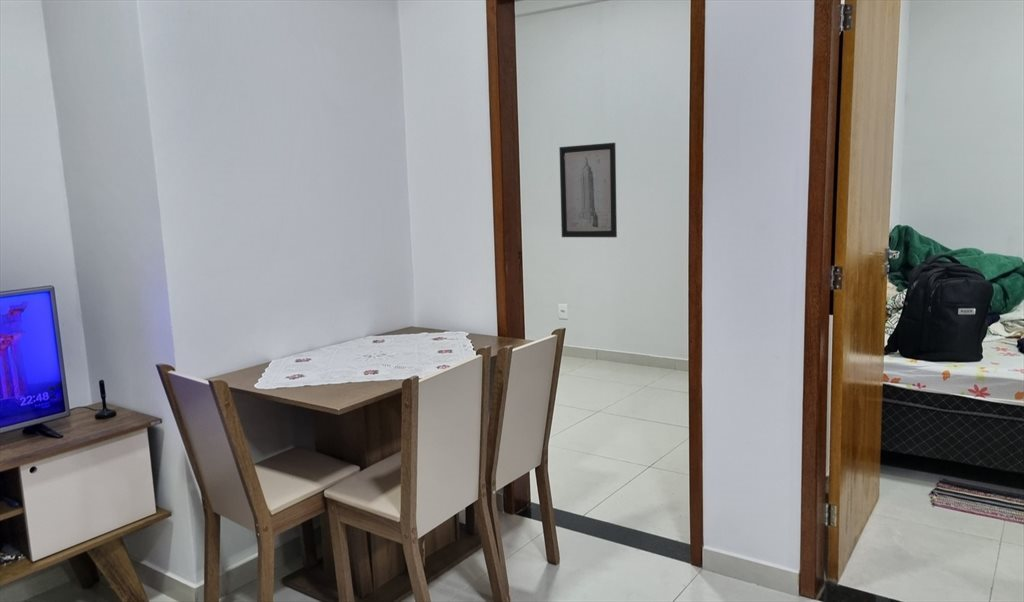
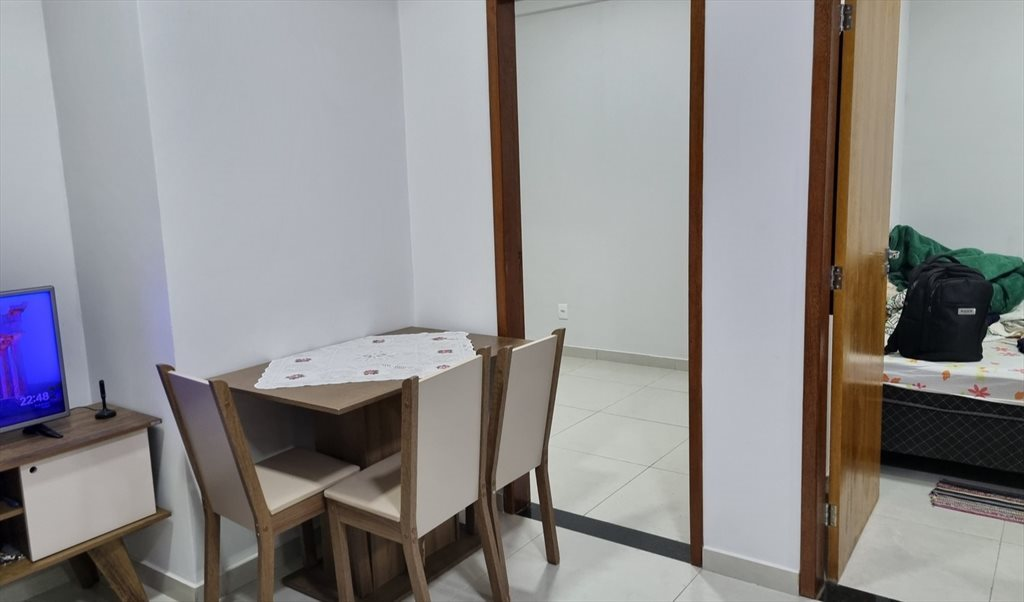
- wall art [558,142,618,238]
